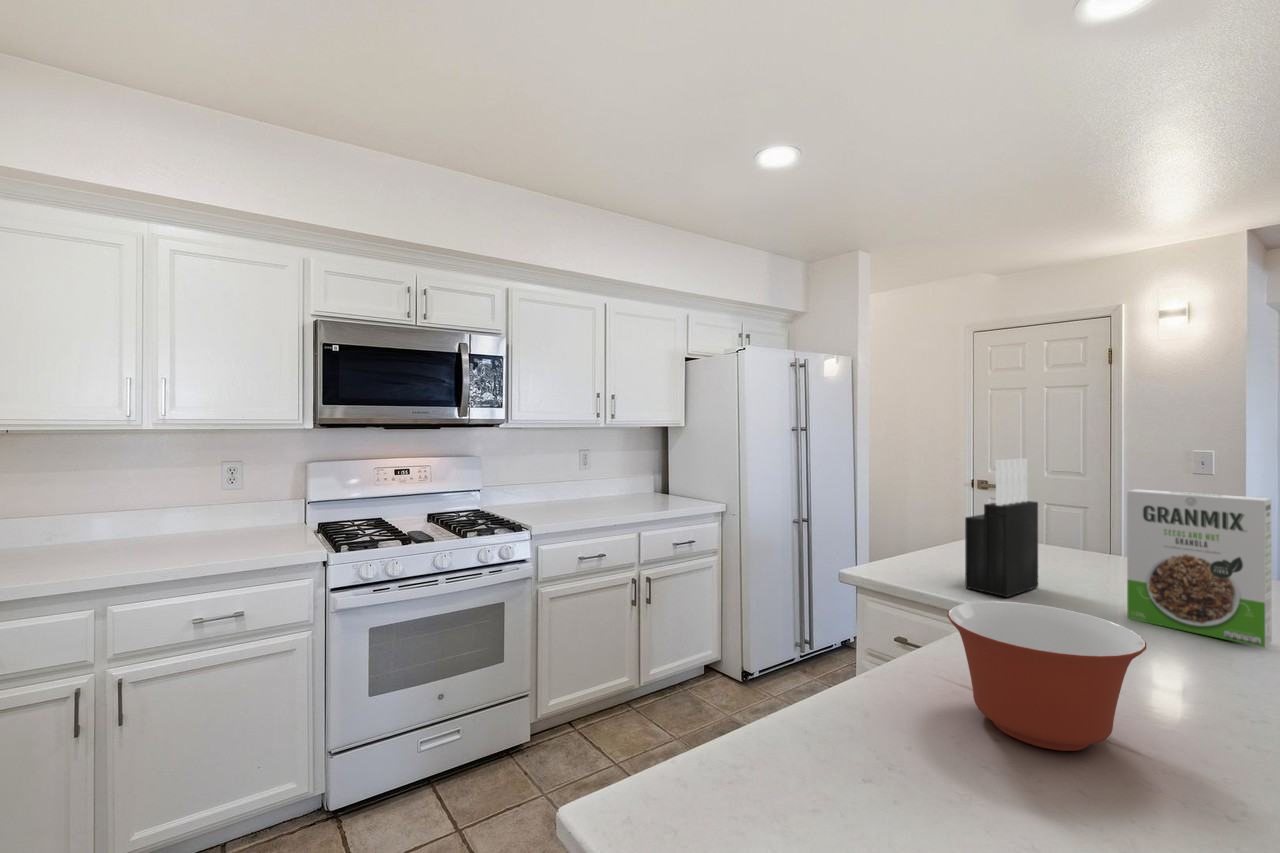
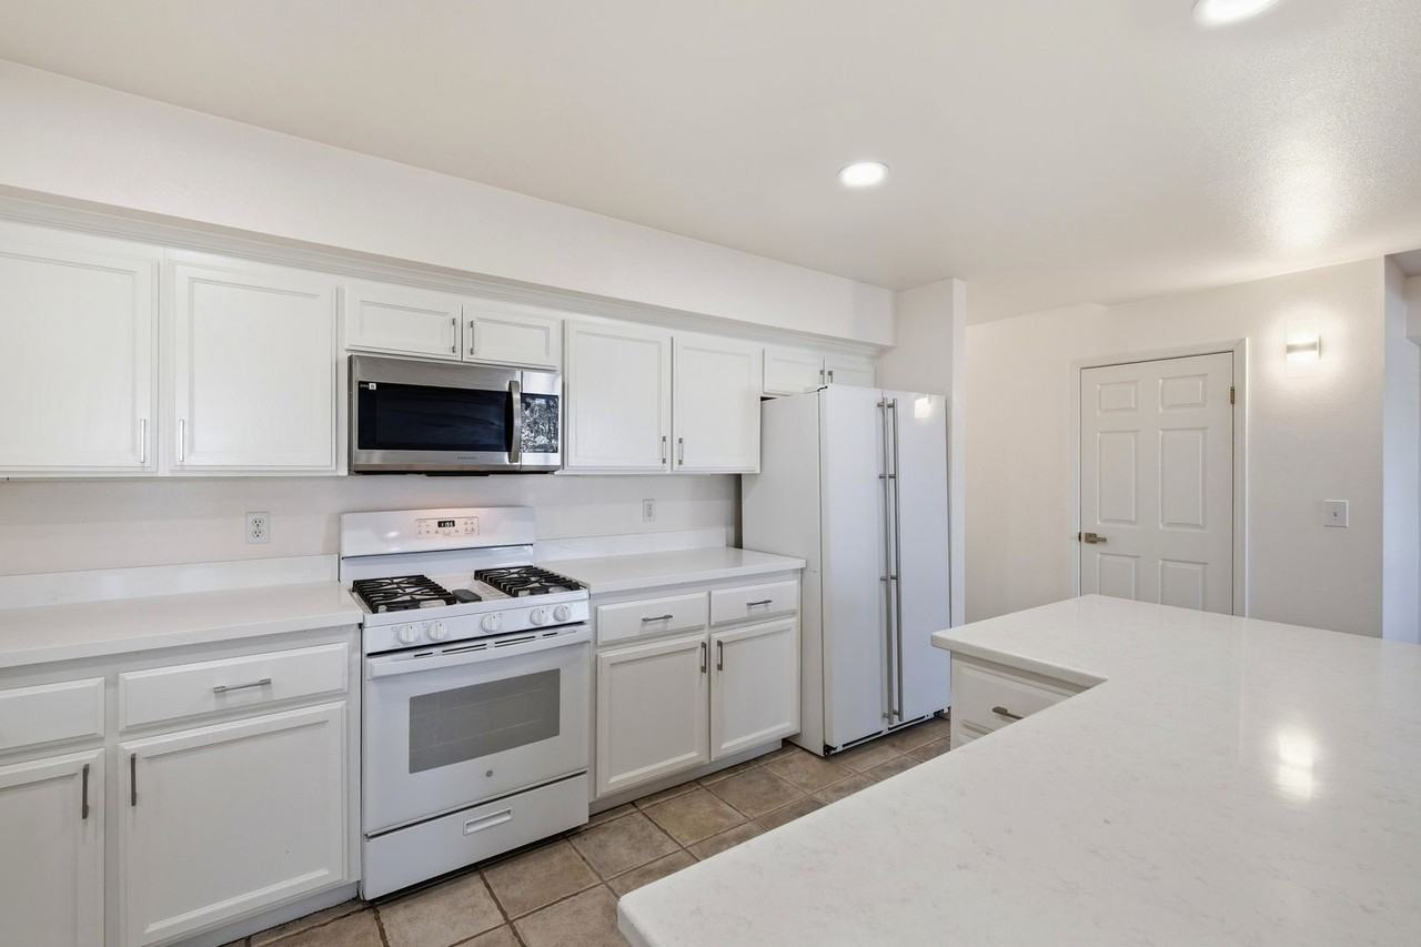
- mixing bowl [946,600,1147,752]
- cereal box [1126,488,1273,649]
- knife block [964,458,1039,598]
